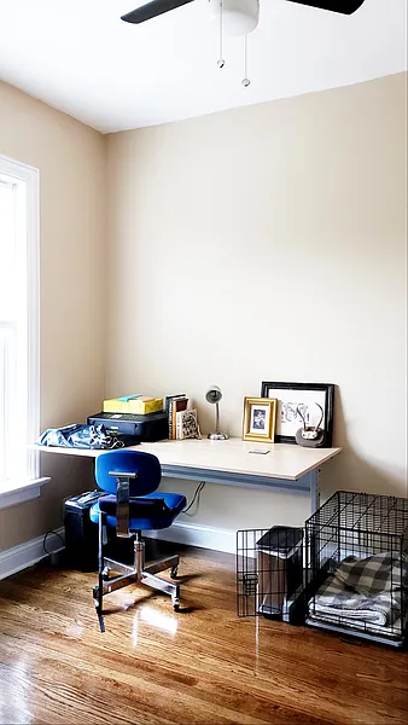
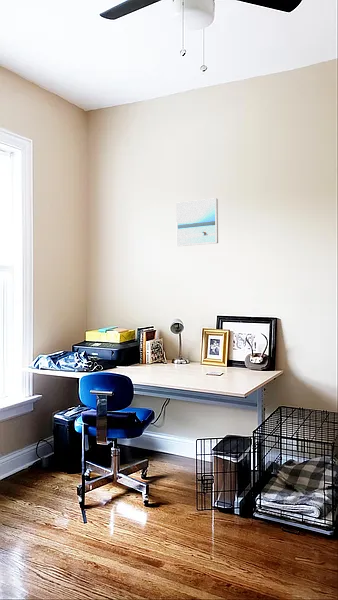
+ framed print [175,197,219,247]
